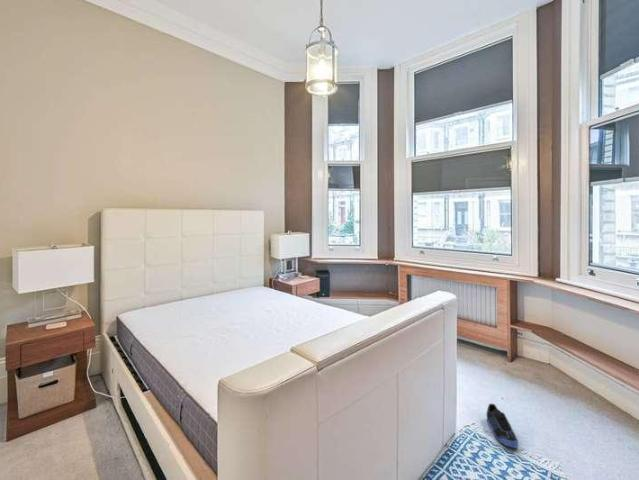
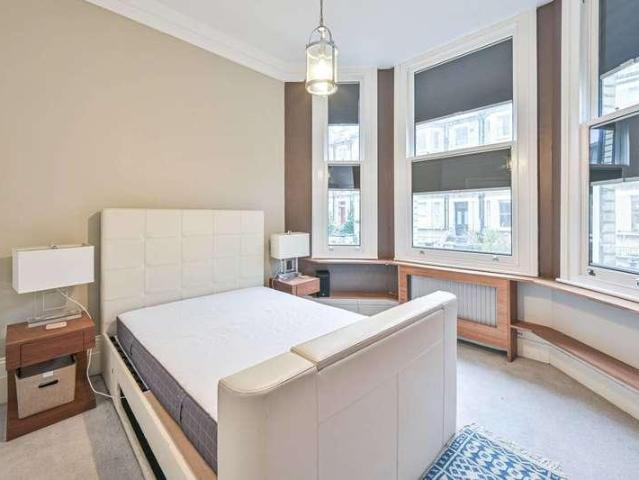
- sneaker [486,403,519,449]
